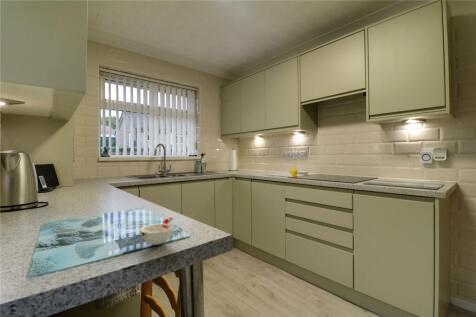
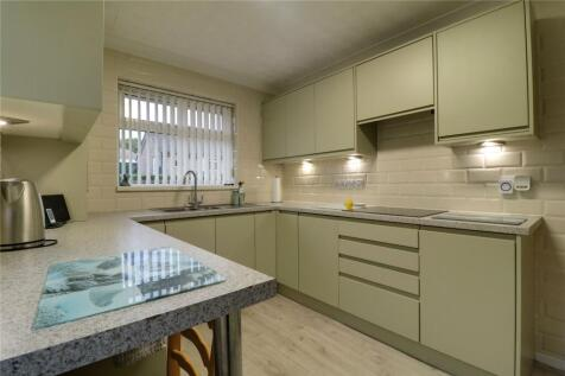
- cup [139,215,174,246]
